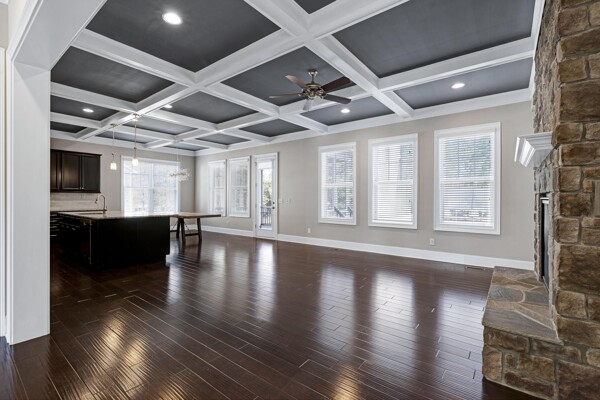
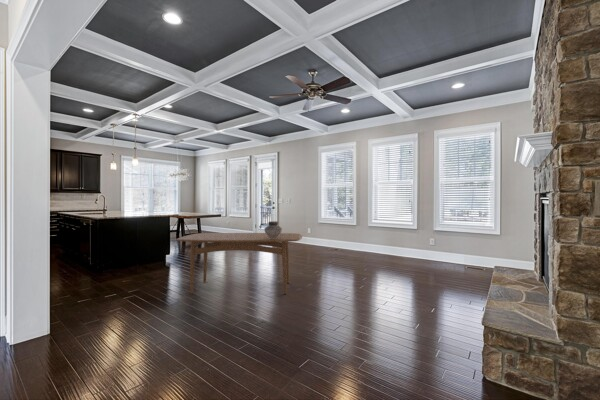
+ dining table [175,232,303,295]
+ ceramic pot [263,220,283,239]
